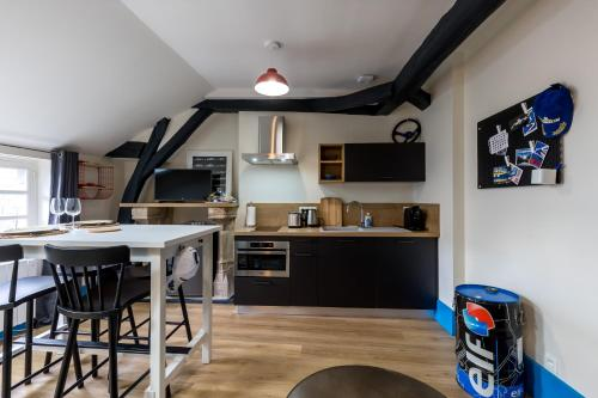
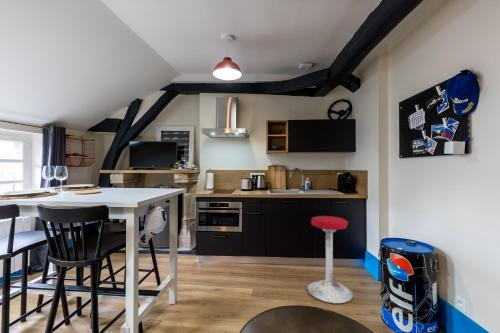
+ stool [305,215,355,304]
